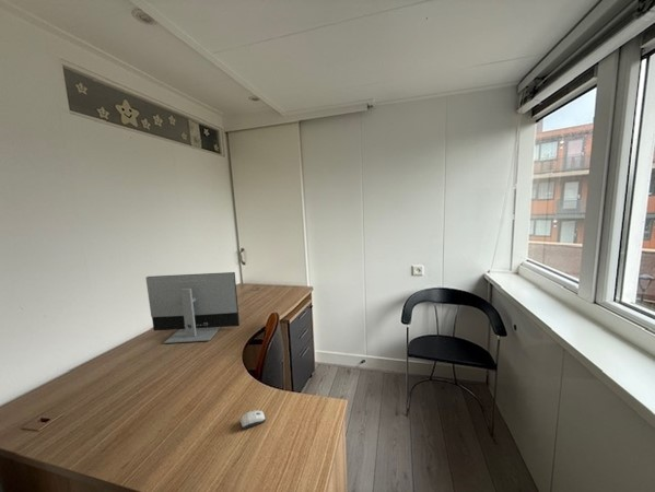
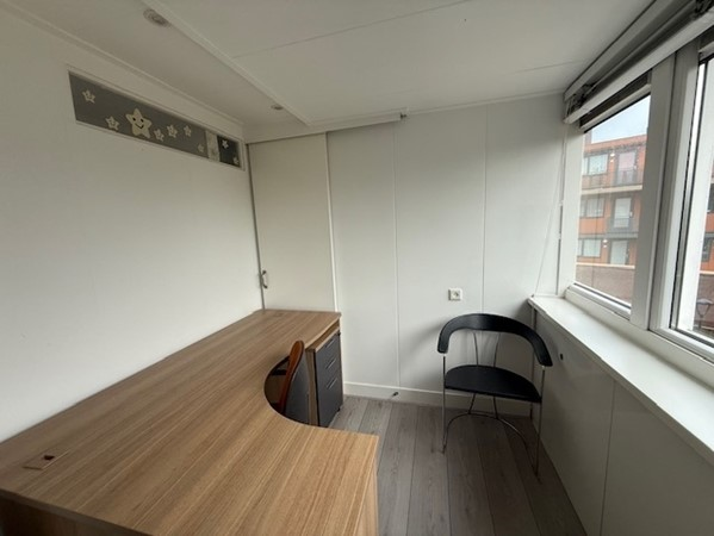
- monitor [144,271,241,344]
- computer mouse [239,410,266,431]
